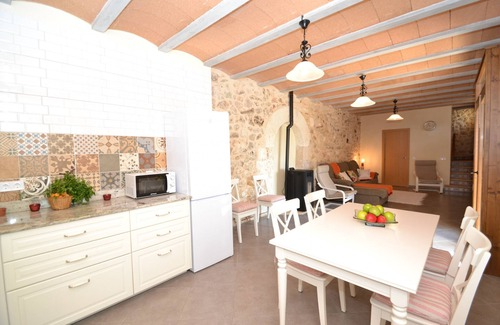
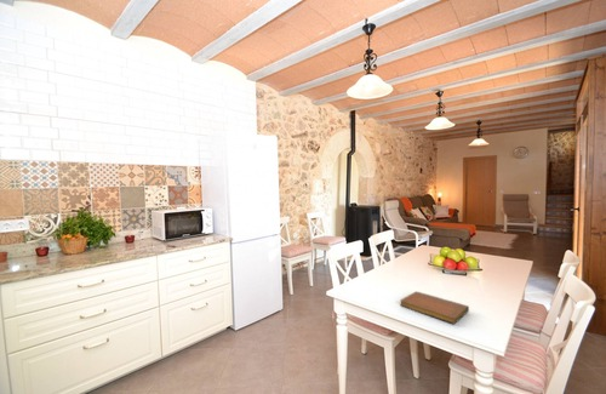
+ notebook [399,291,470,325]
